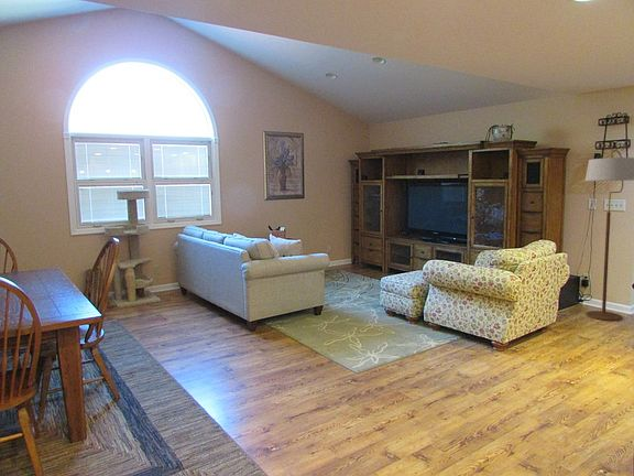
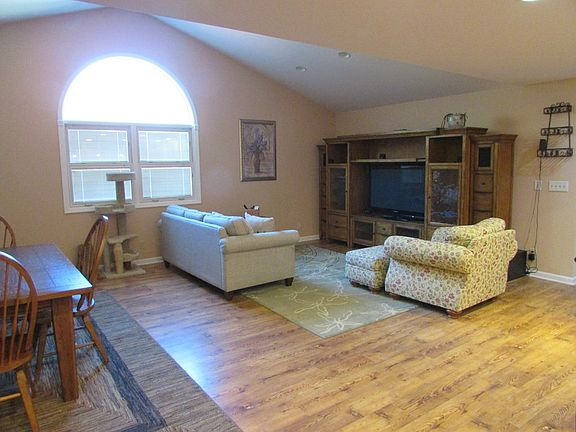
- floor lamp [584,149,634,322]
